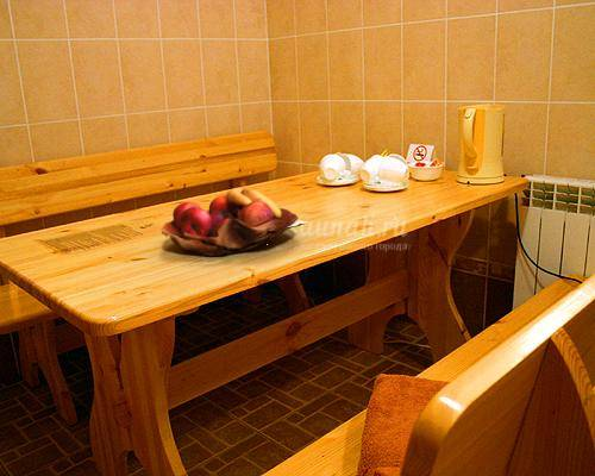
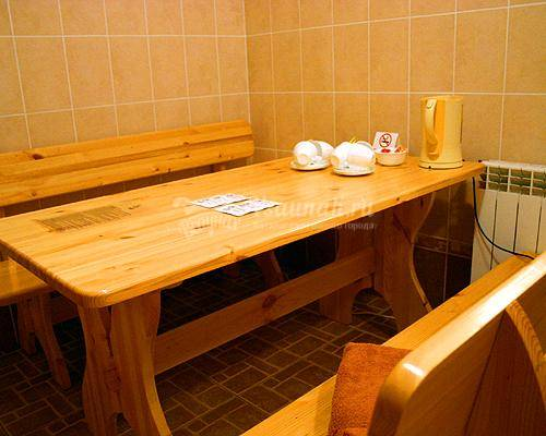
- fruit basket [161,187,299,256]
